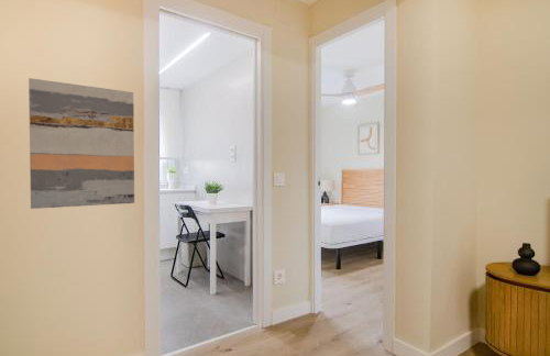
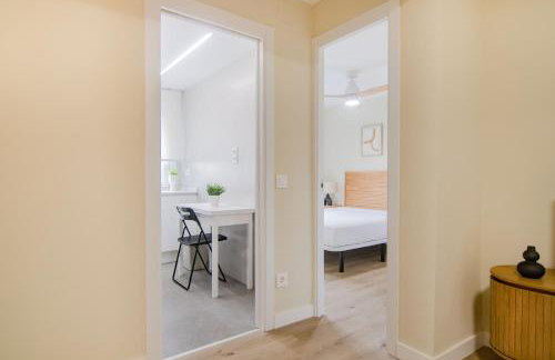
- wall art [28,77,135,210]
